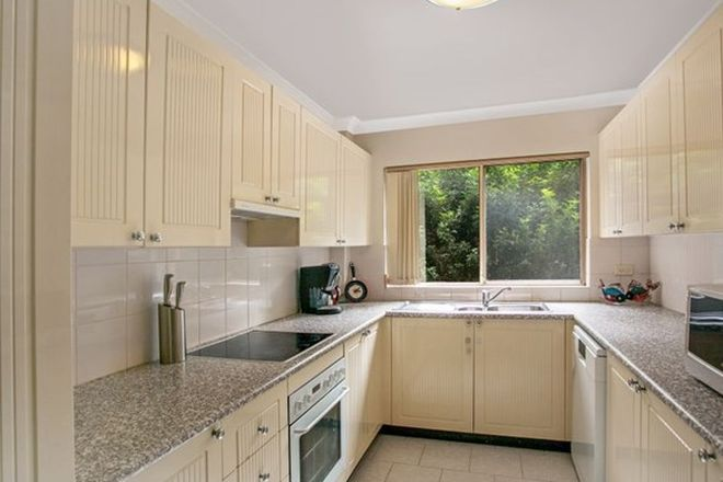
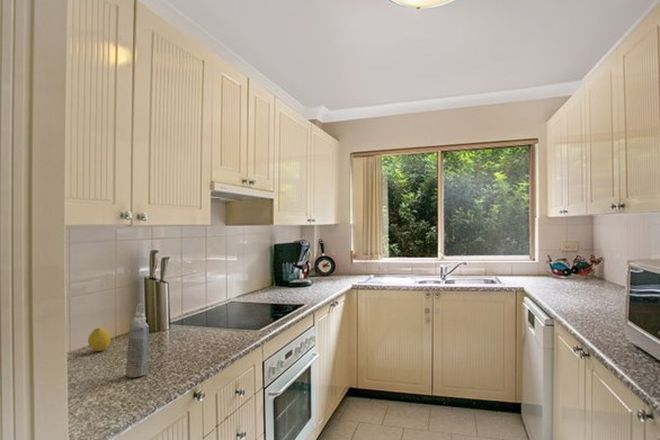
+ fruit [87,327,111,352]
+ aerosol can [125,303,150,378]
